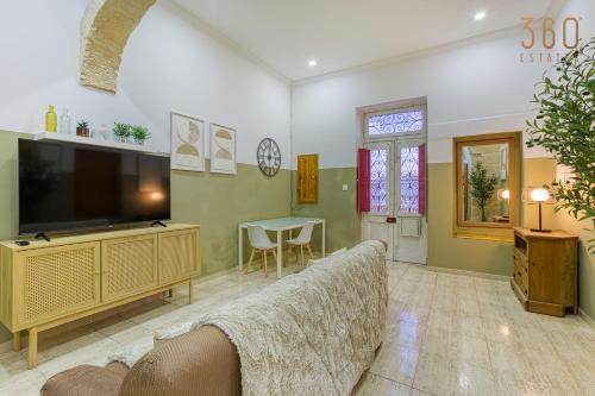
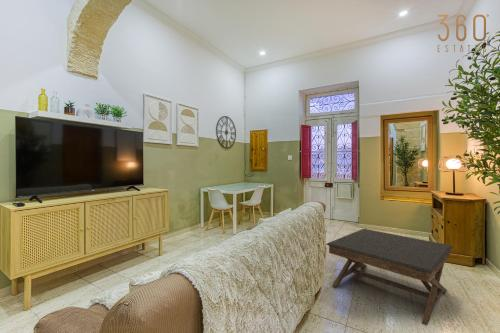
+ coffee table [326,228,454,327]
